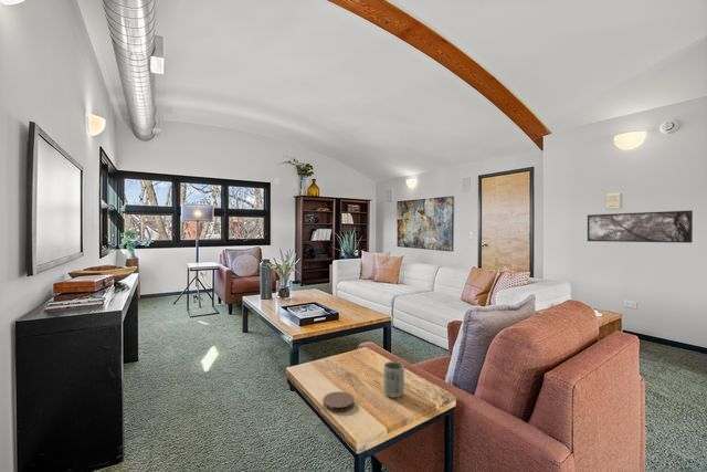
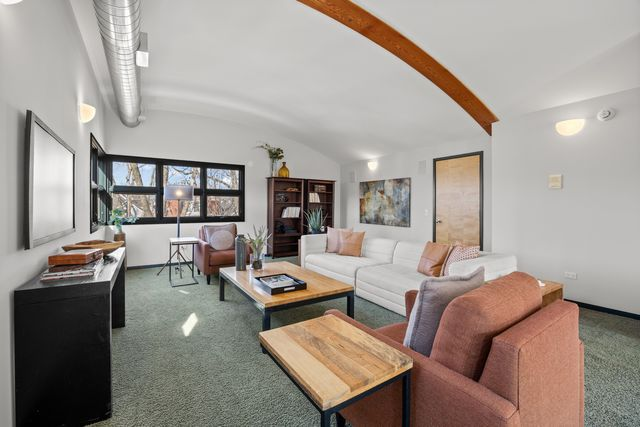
- cup [382,360,405,399]
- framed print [587,209,694,244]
- coaster [321,390,355,412]
